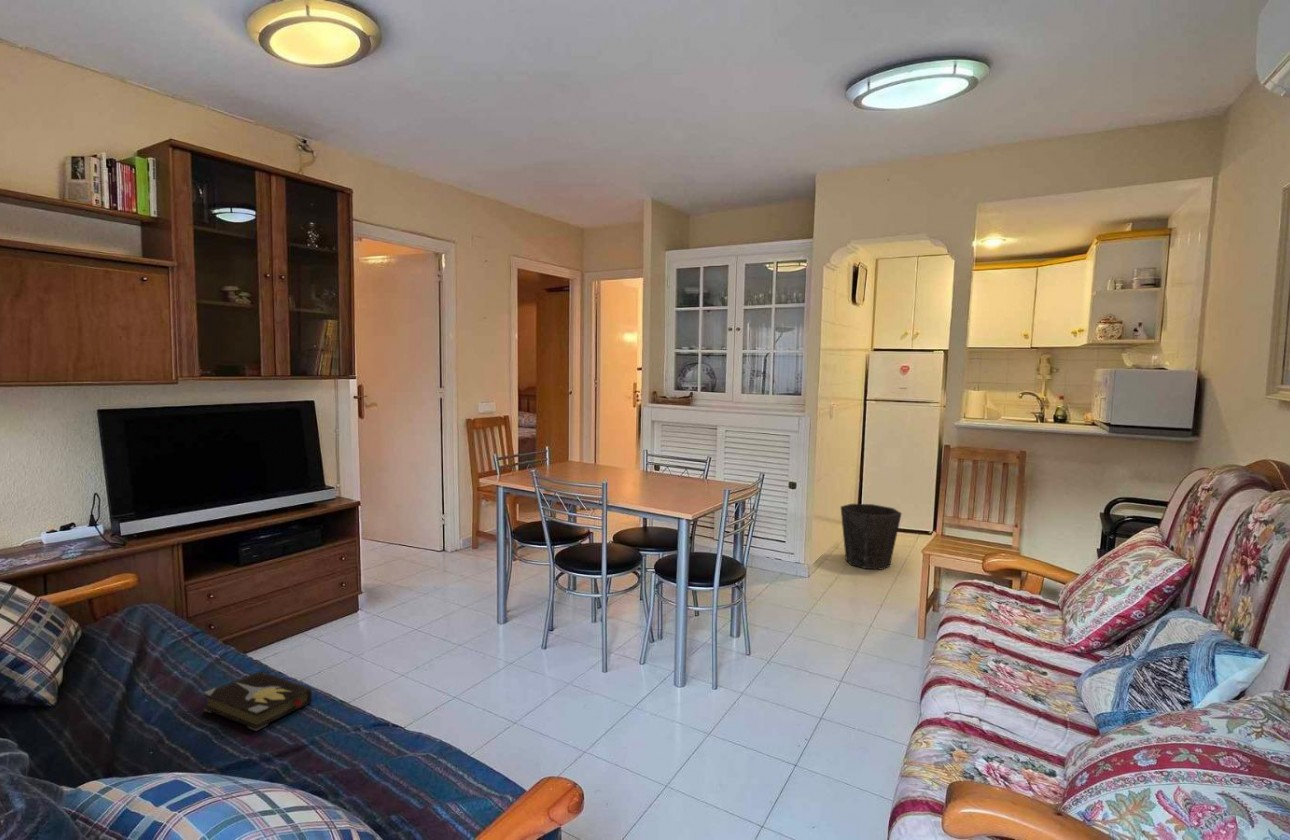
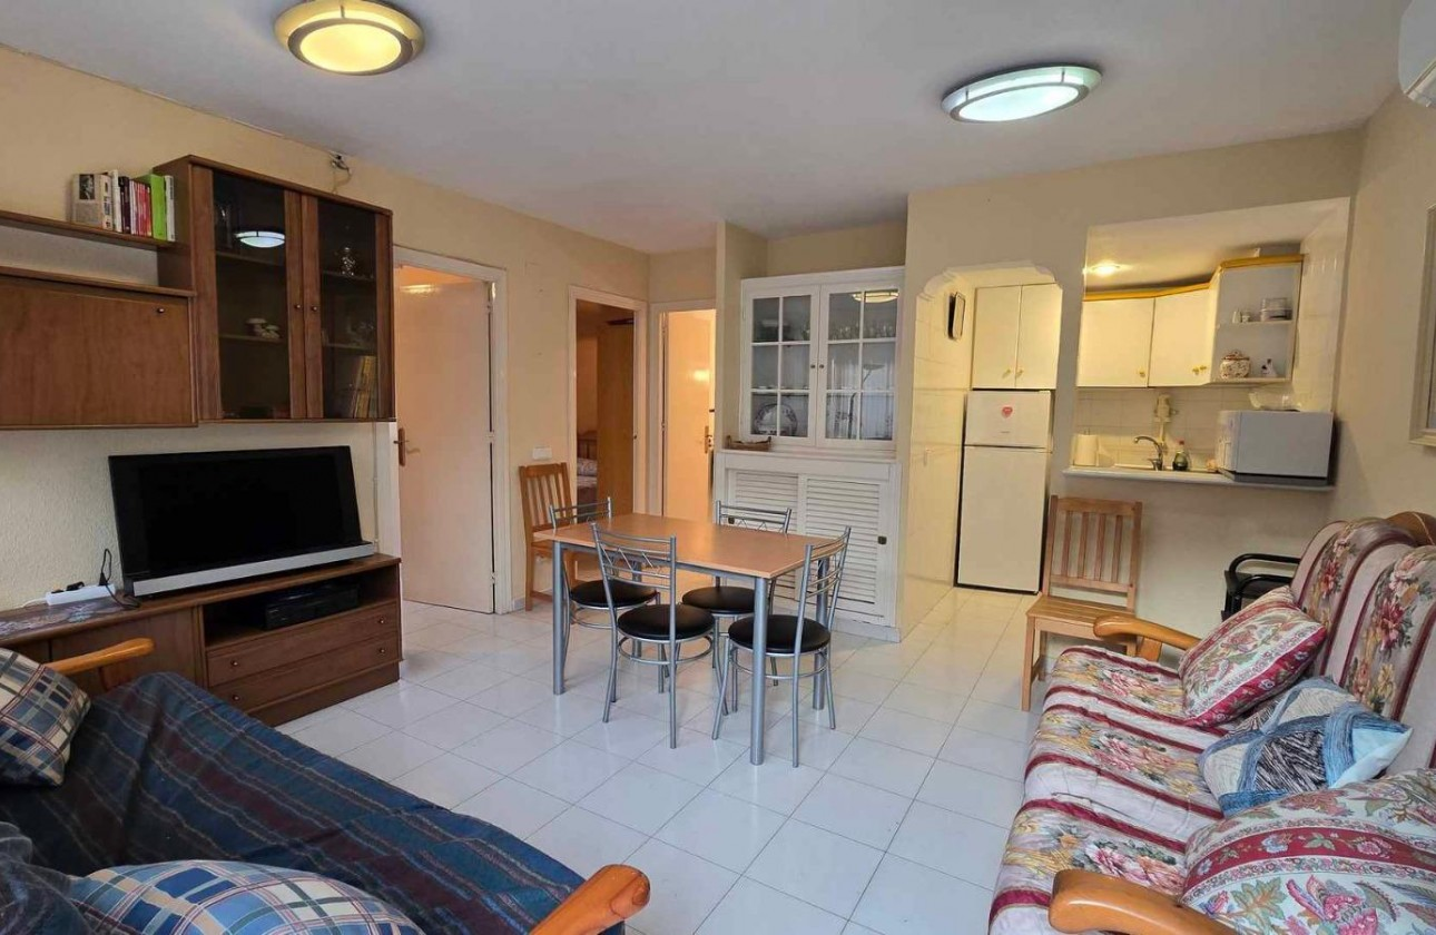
- hardback book [202,670,313,732]
- waste bin [840,503,903,571]
